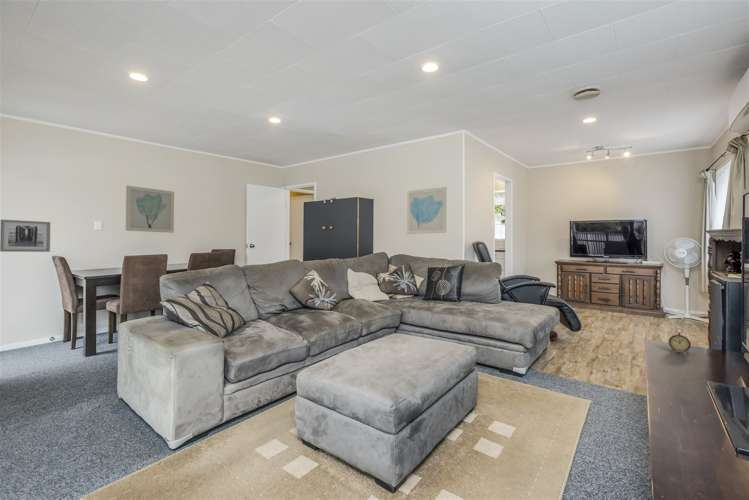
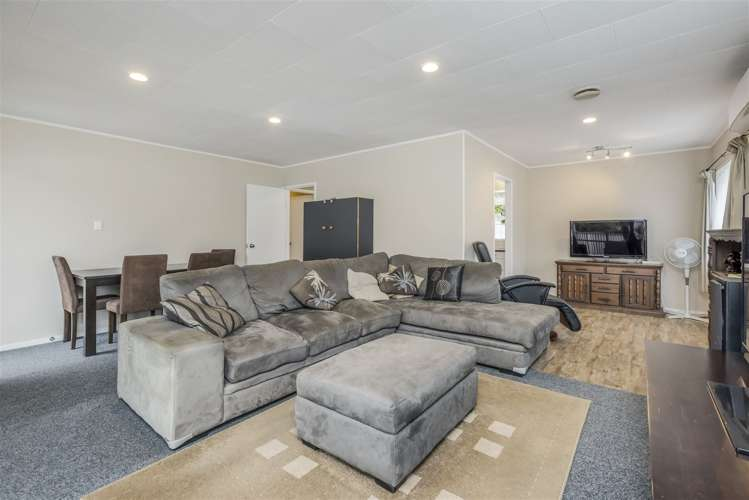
- wall art [125,185,175,234]
- alarm clock [668,327,692,355]
- wall art [406,186,448,235]
- wall art [0,219,51,253]
